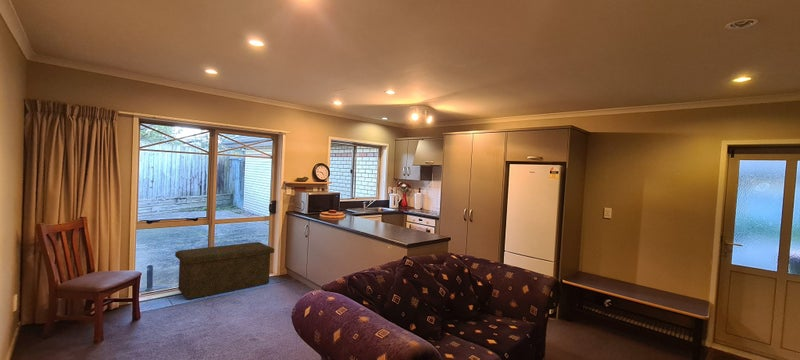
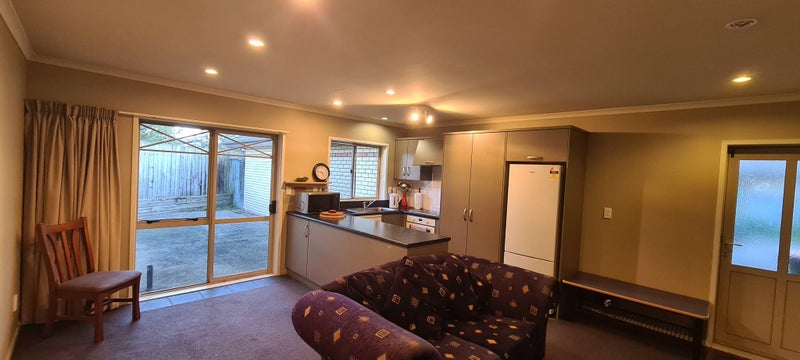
- storage bench [174,241,275,300]
